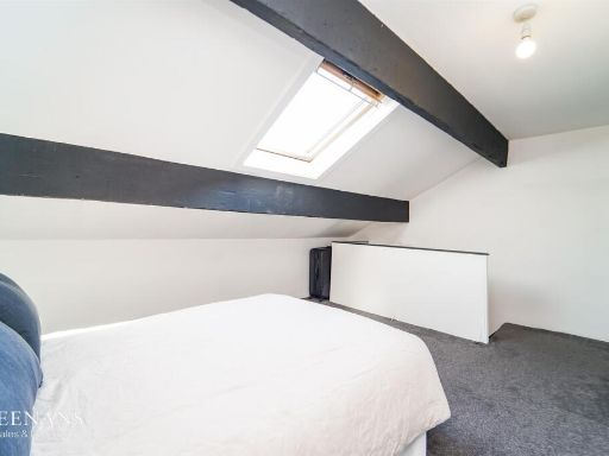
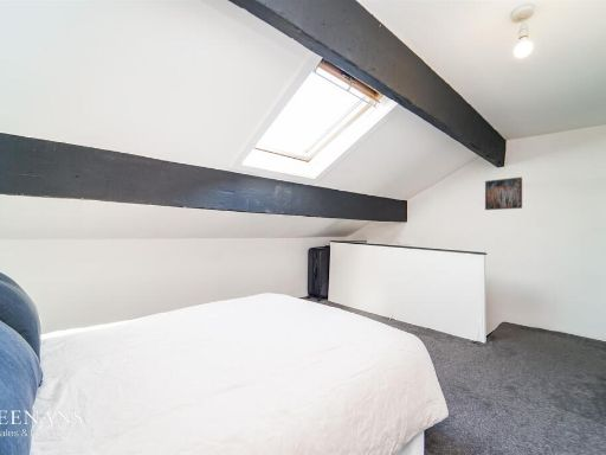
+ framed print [484,177,523,211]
